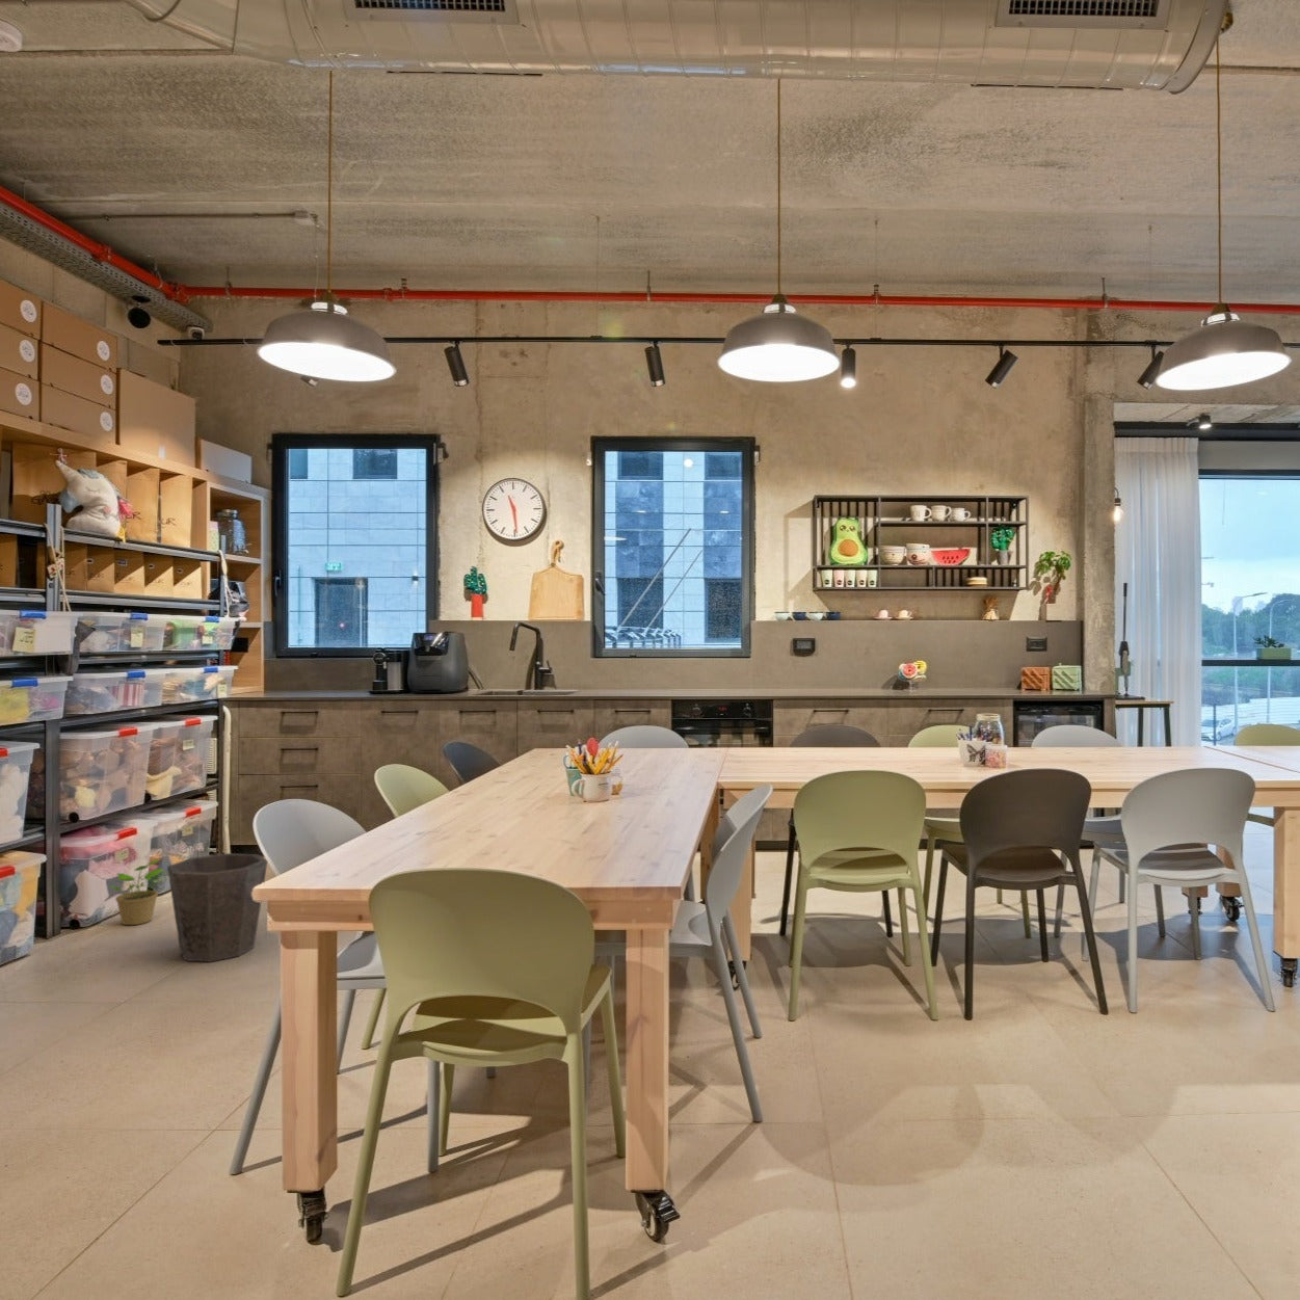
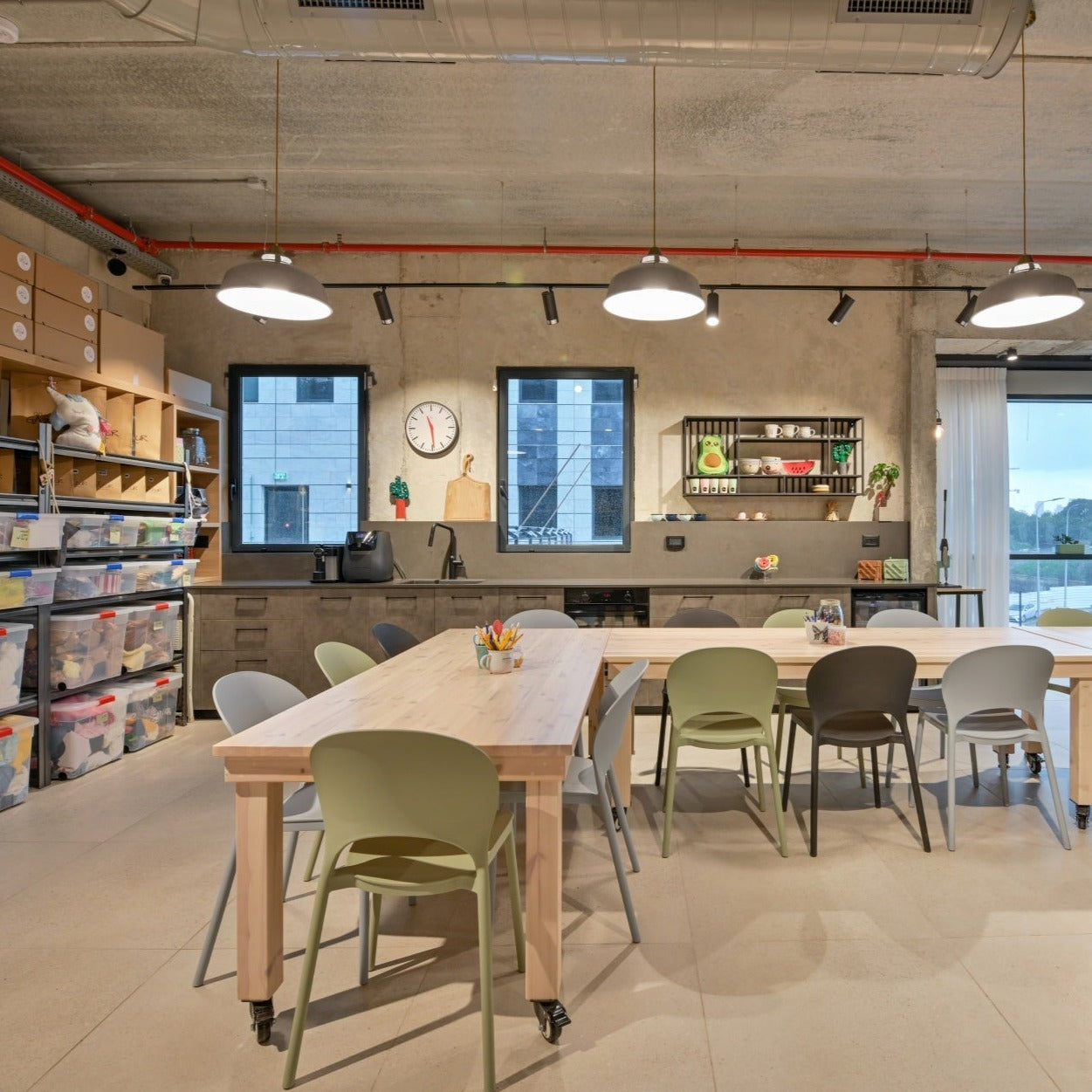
- waste bin [167,852,268,963]
- potted plant [110,857,168,926]
